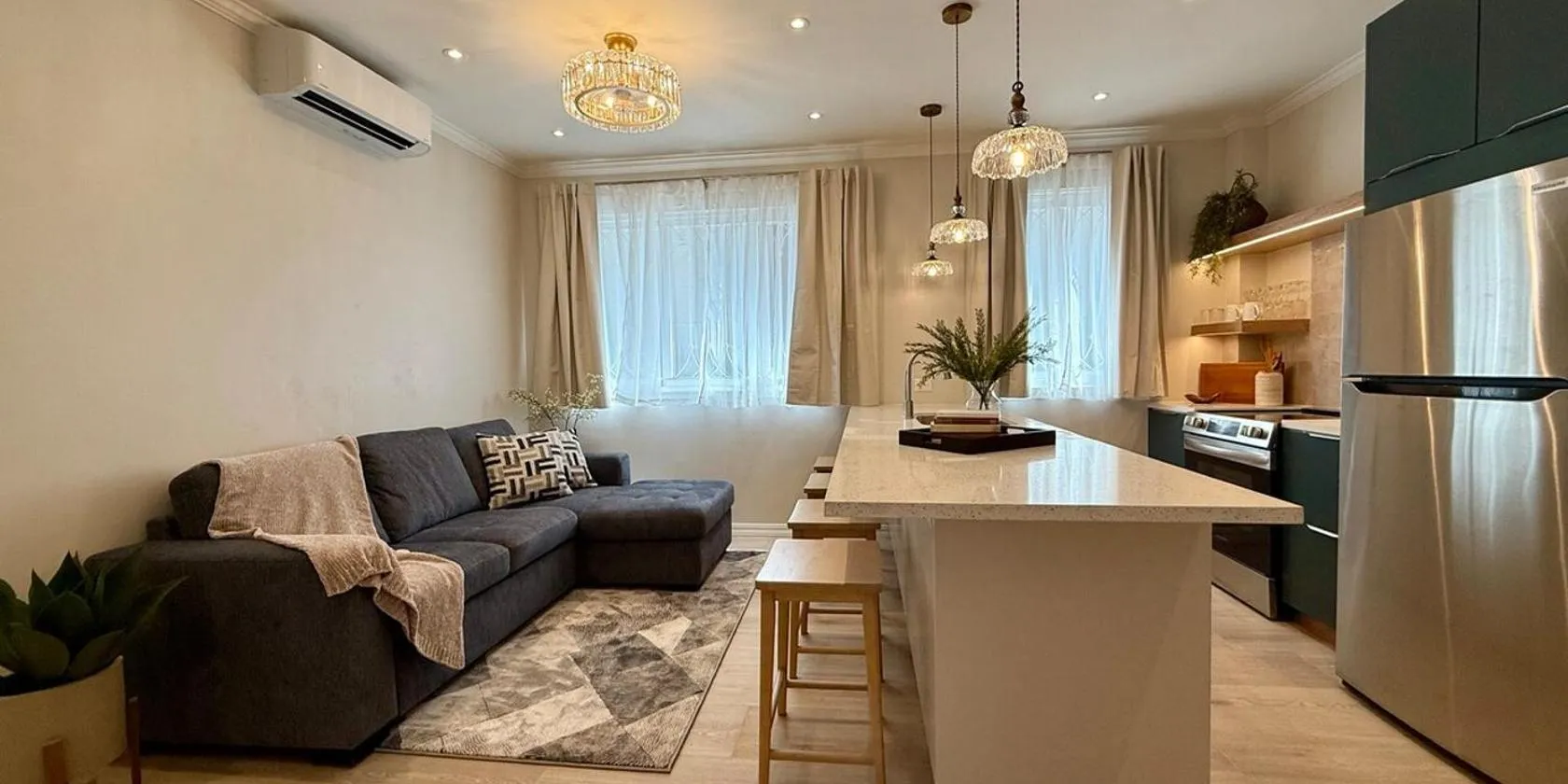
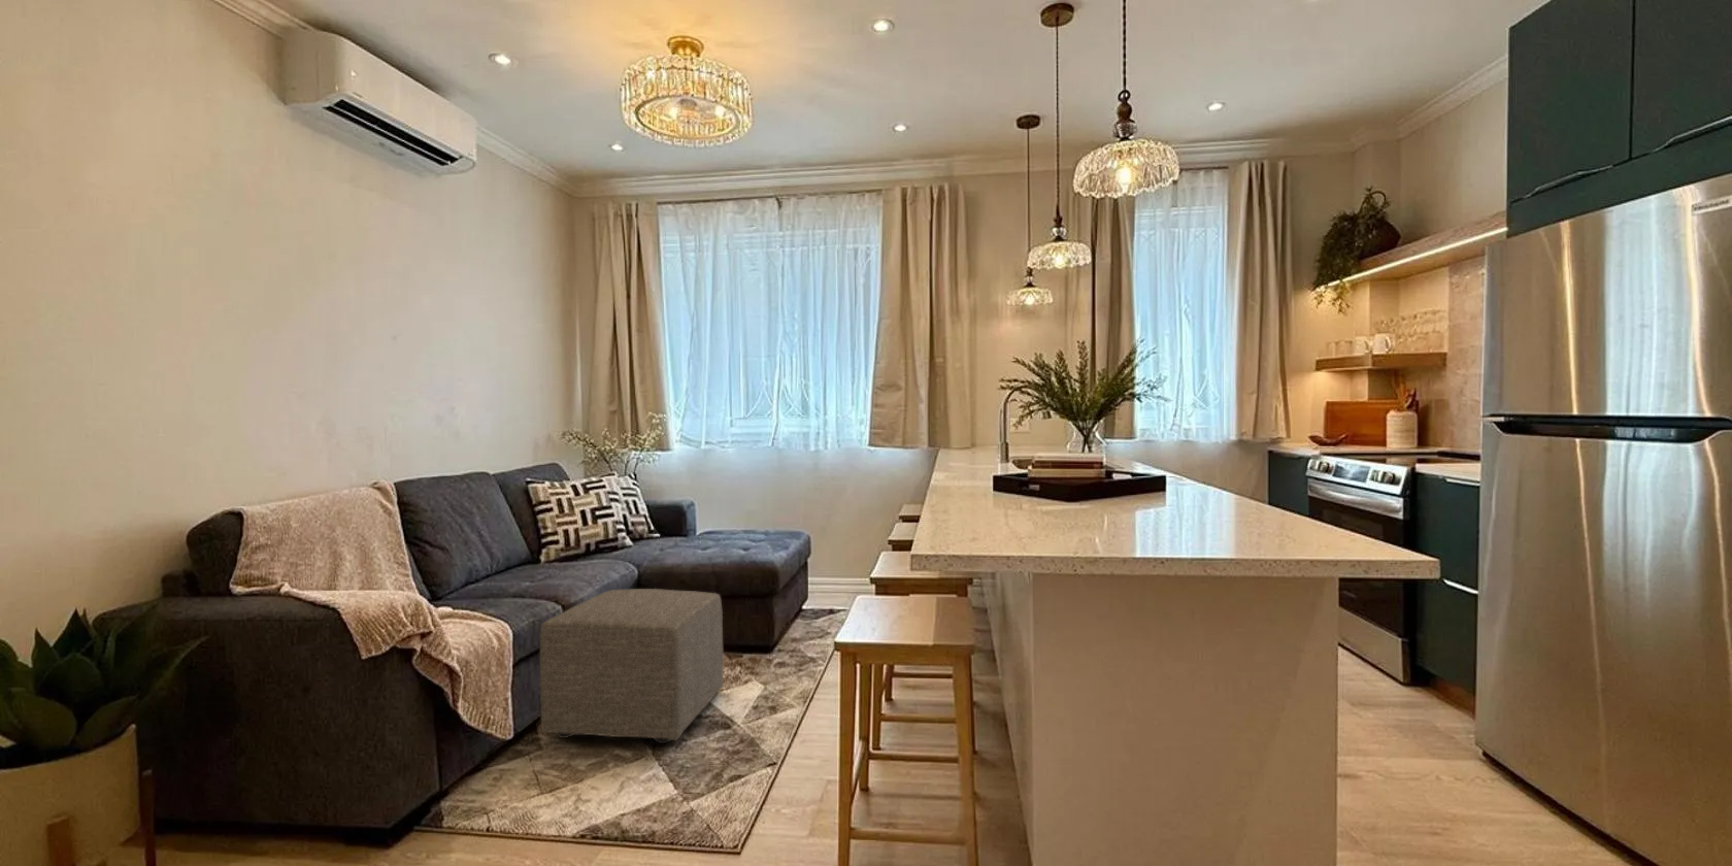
+ ottoman [539,588,725,744]
